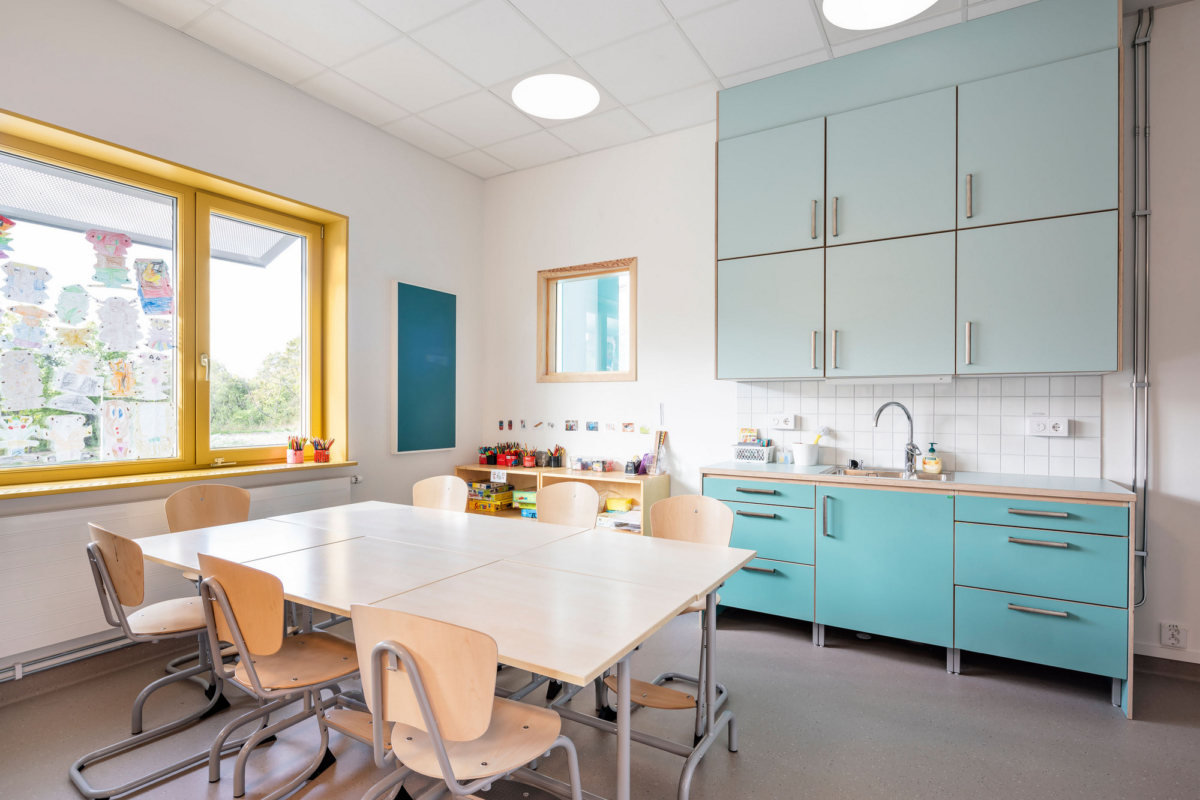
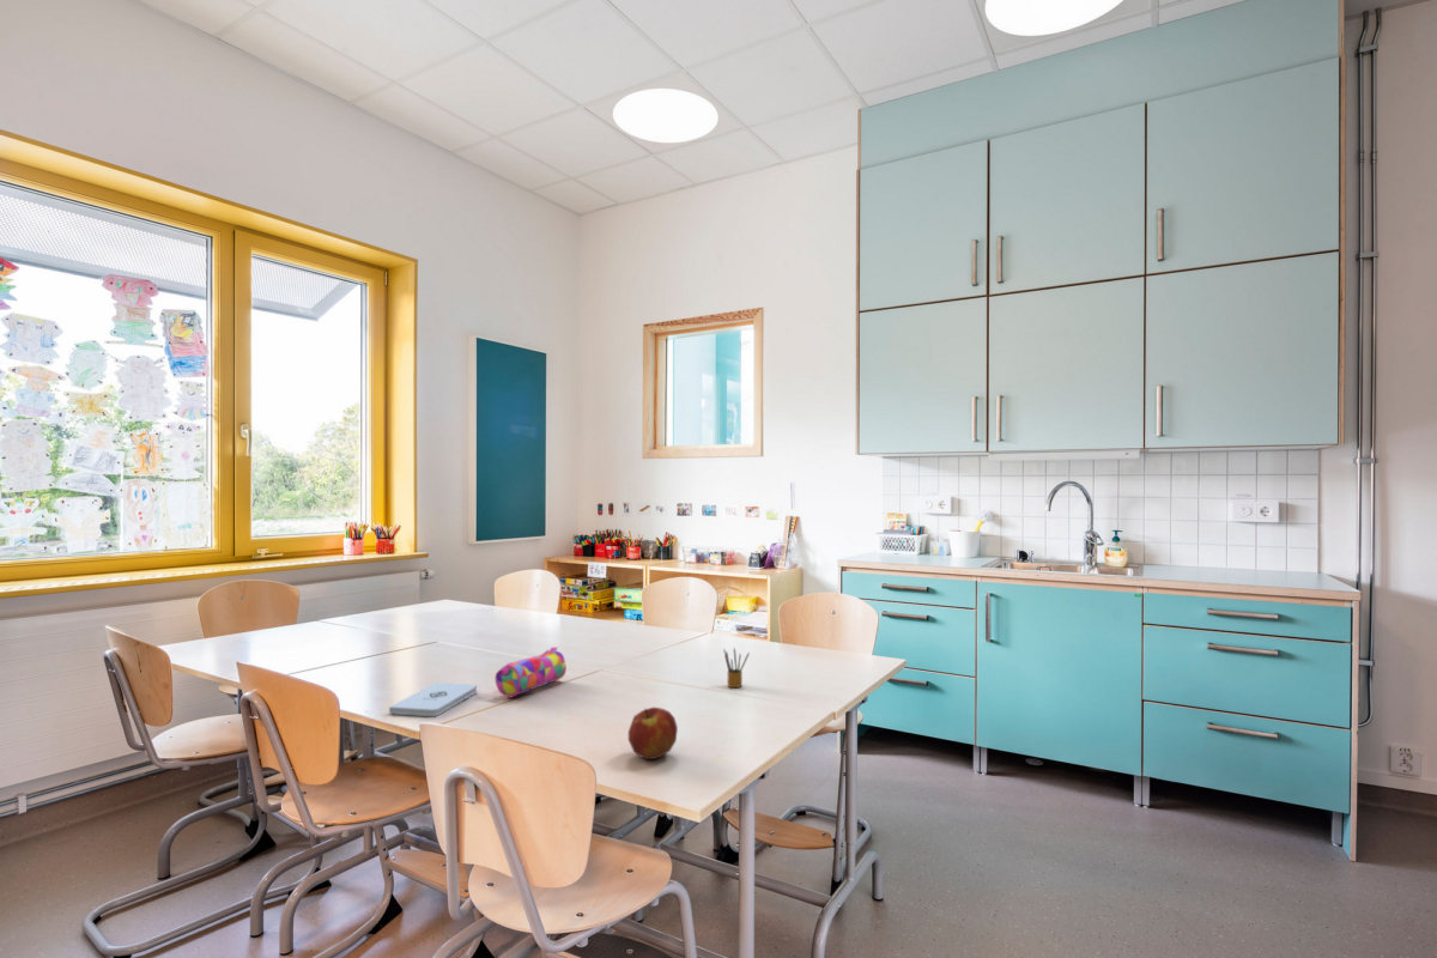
+ pencil case [495,645,568,698]
+ notepad [388,681,479,717]
+ pencil box [723,647,751,689]
+ apple [627,707,679,760]
